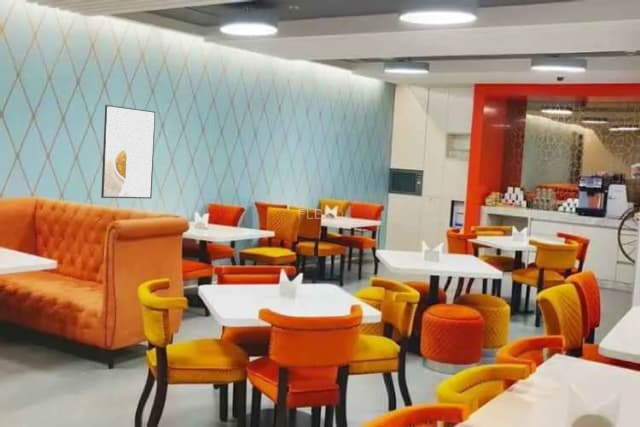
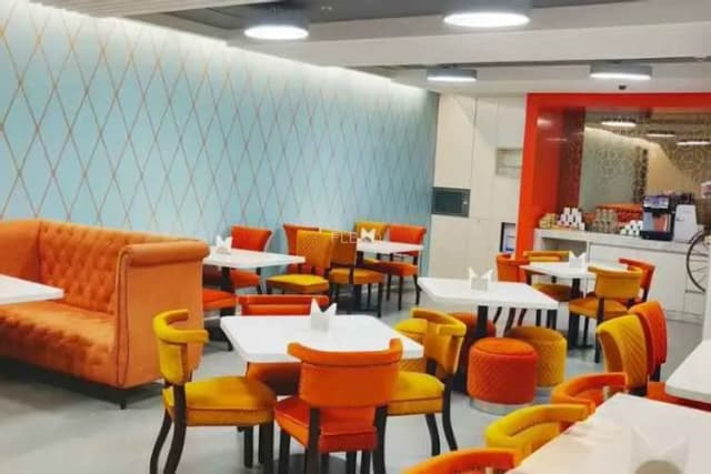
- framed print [100,104,156,199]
